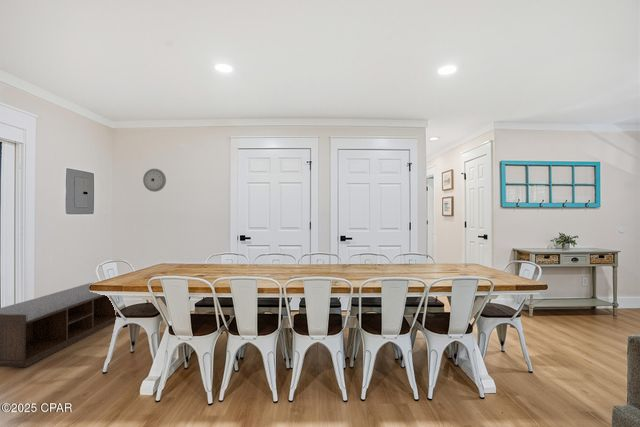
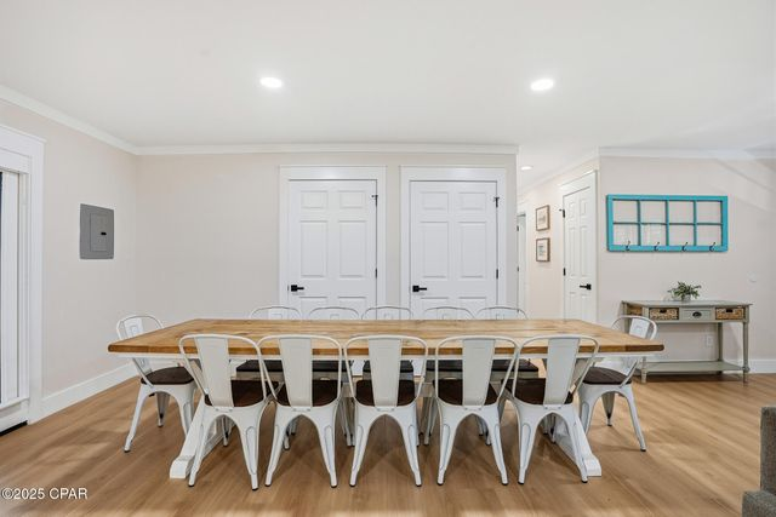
- bench [0,282,117,368]
- wall clock [142,168,167,193]
